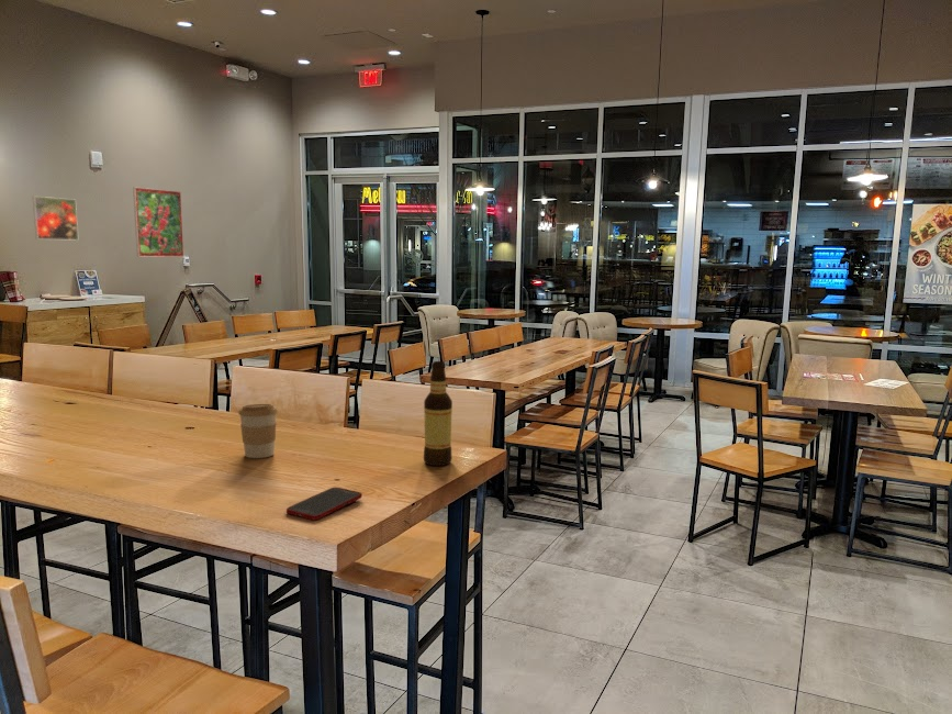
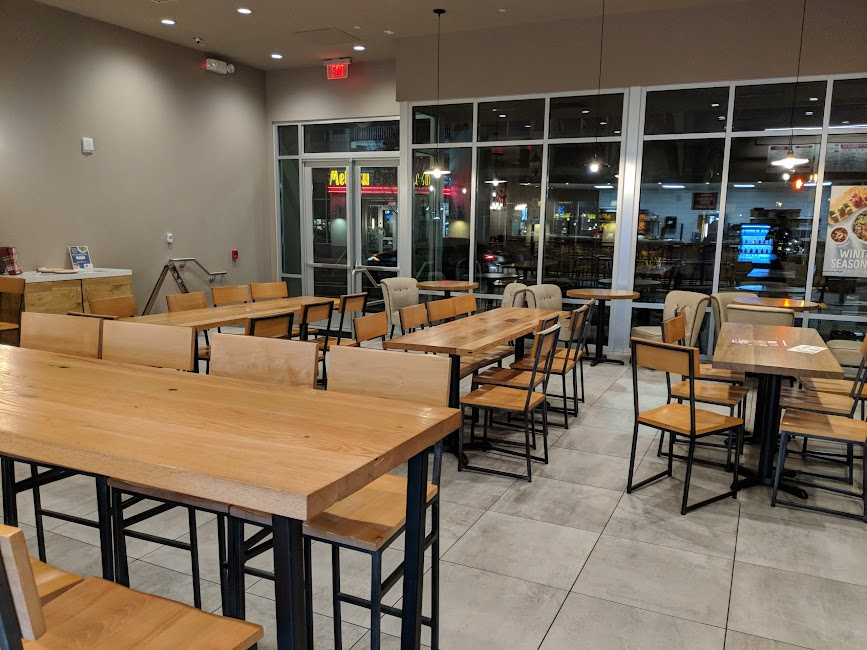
- coffee cup [237,403,279,459]
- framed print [32,196,79,242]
- bottle [423,360,453,467]
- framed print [132,186,184,258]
- cell phone [285,487,363,522]
